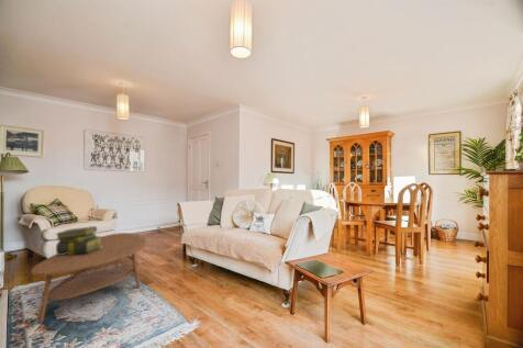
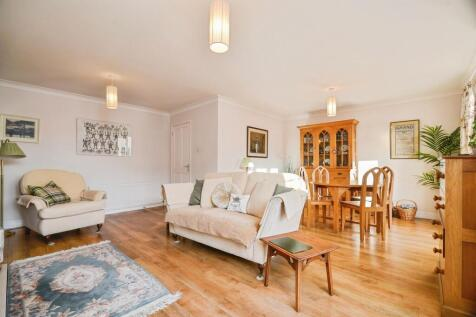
- stack of books [54,225,102,255]
- coffee table [30,232,147,324]
